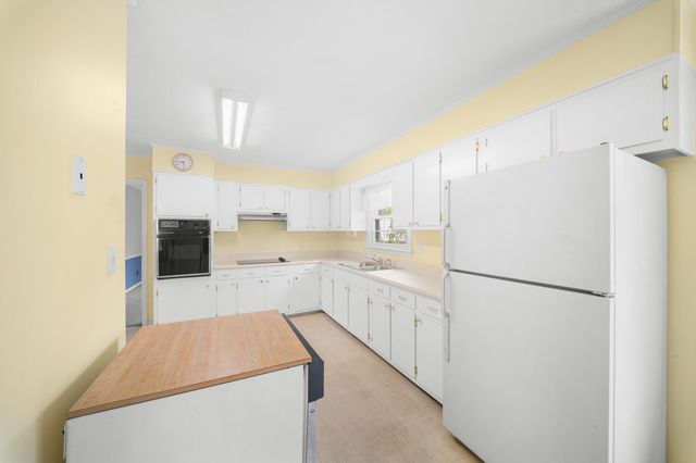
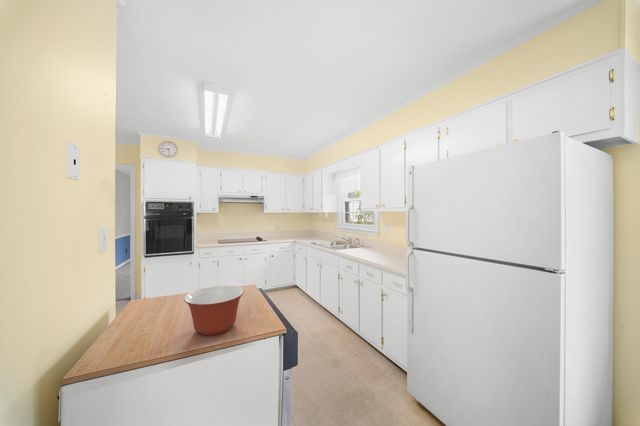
+ mixing bowl [183,284,245,336]
